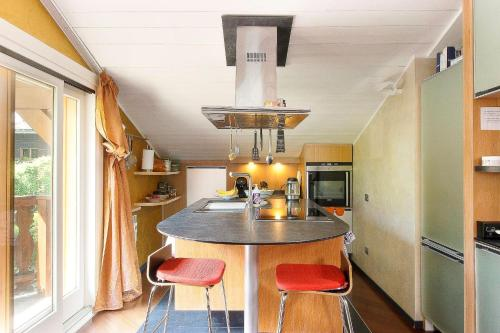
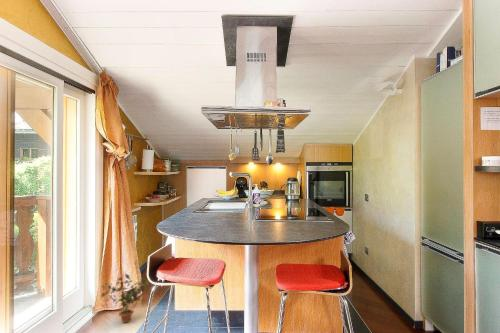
+ potted plant [100,272,150,324]
